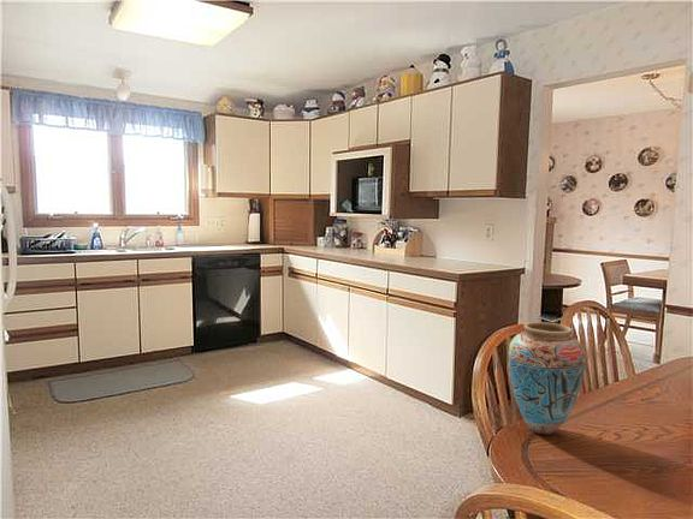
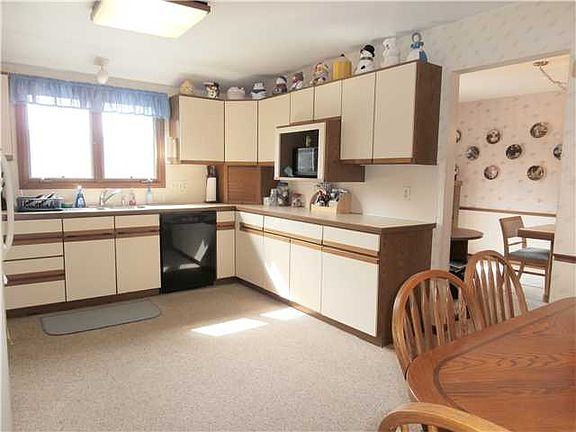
- vase [508,321,587,436]
